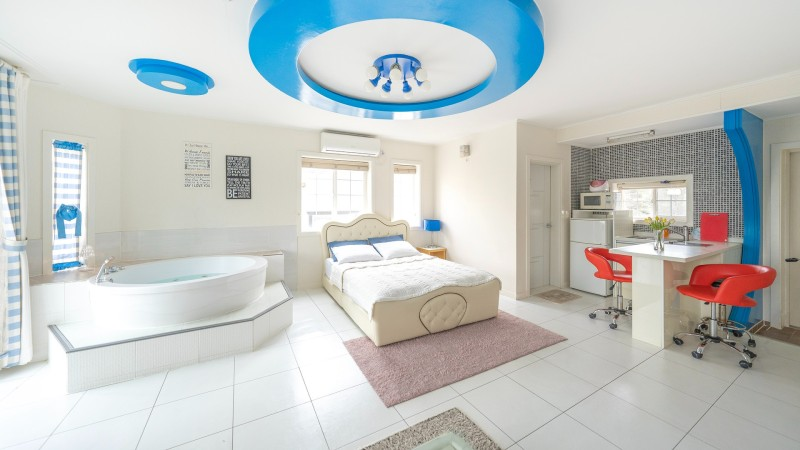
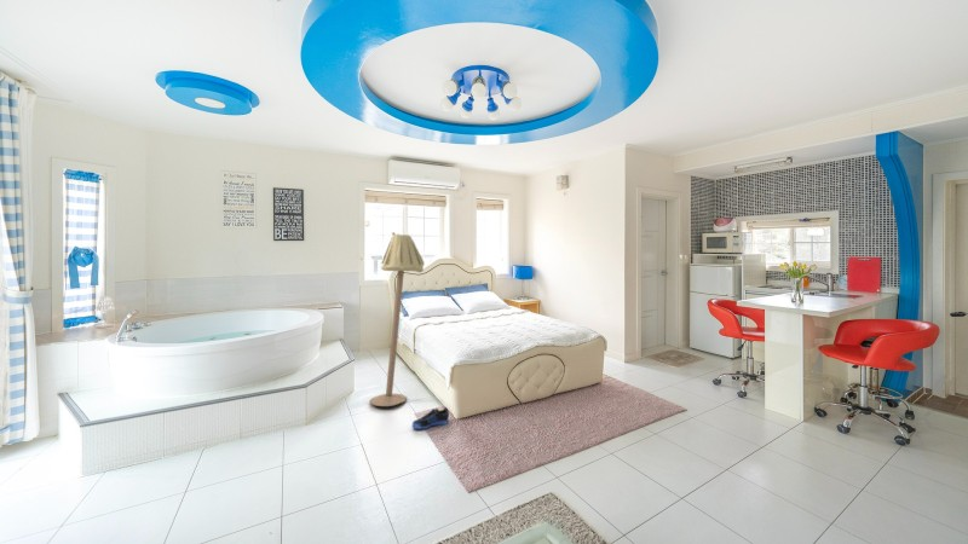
+ floor lamp [368,231,426,407]
+ sneaker [411,406,450,430]
